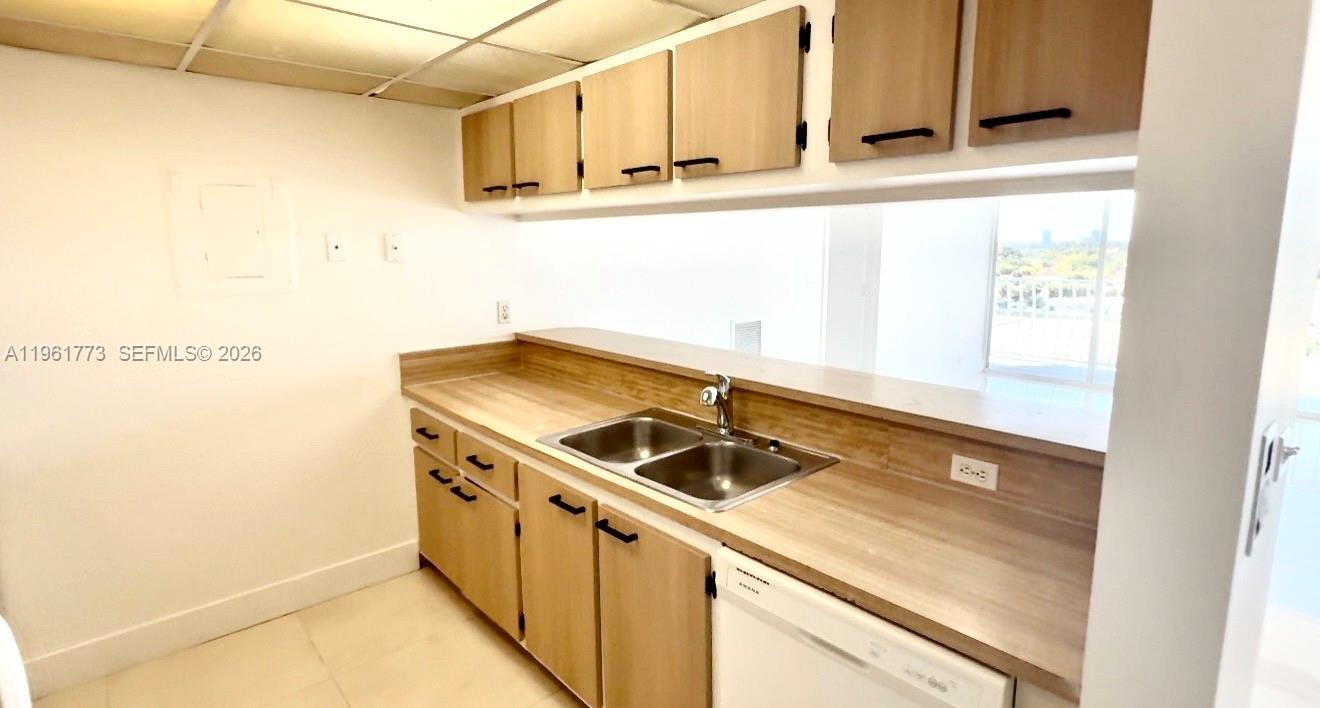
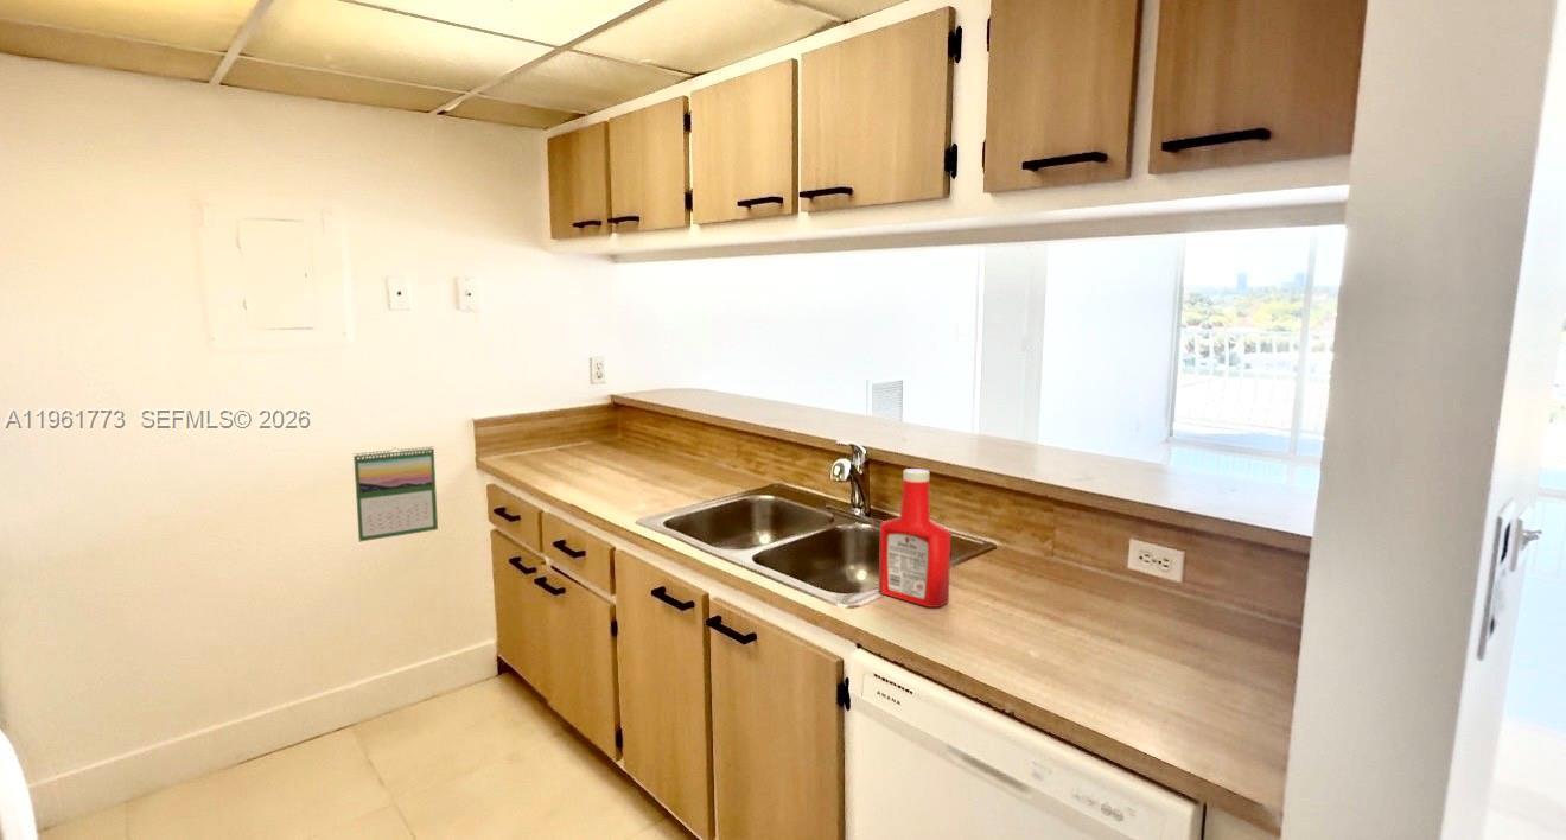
+ calendar [352,445,439,542]
+ soap bottle [878,467,953,609]
